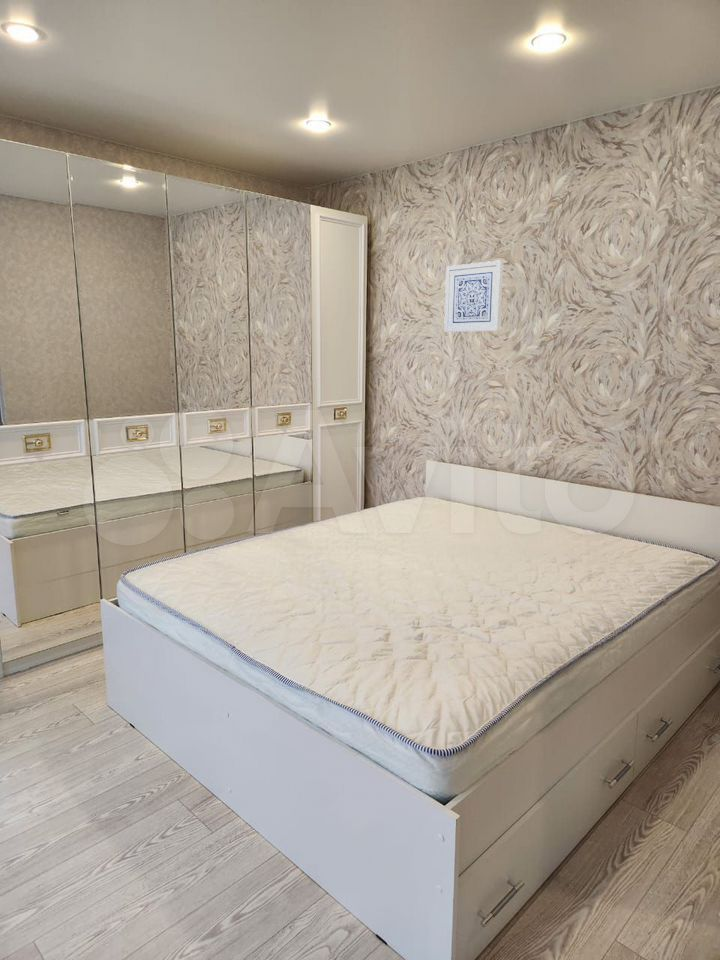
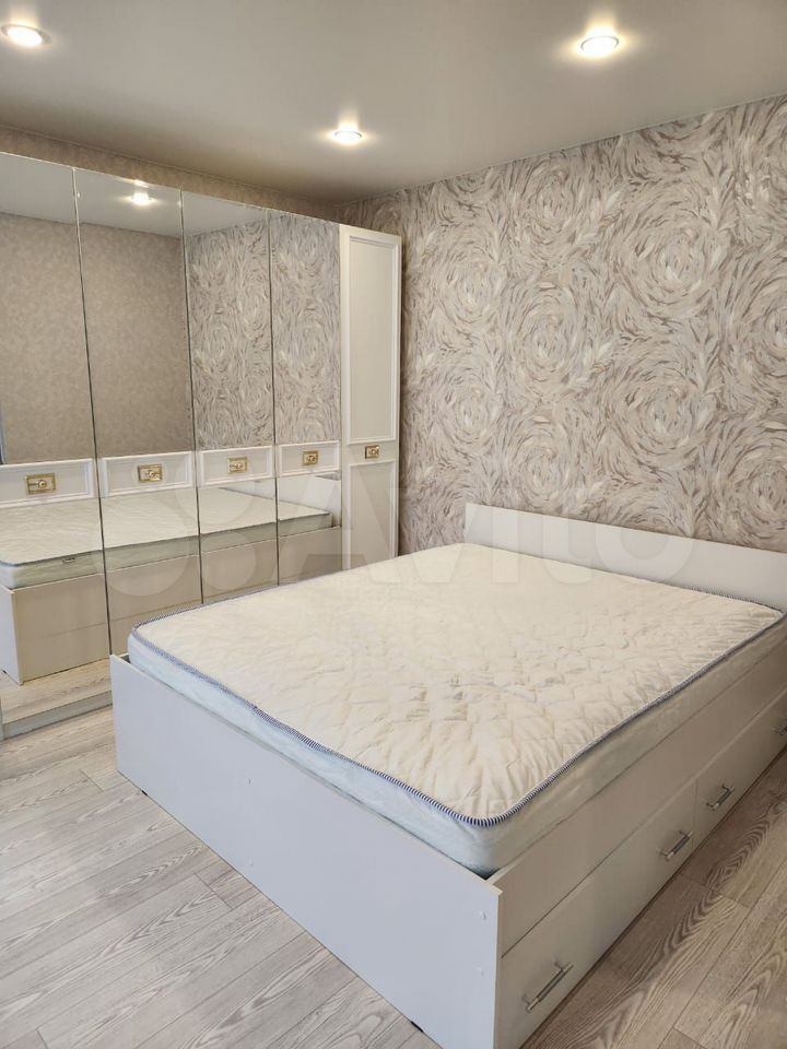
- wall art [443,259,504,333]
